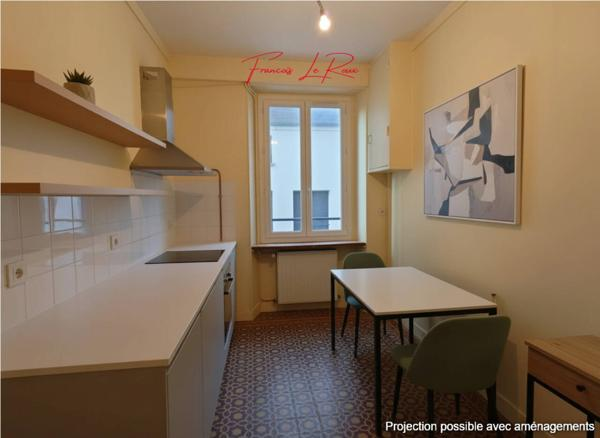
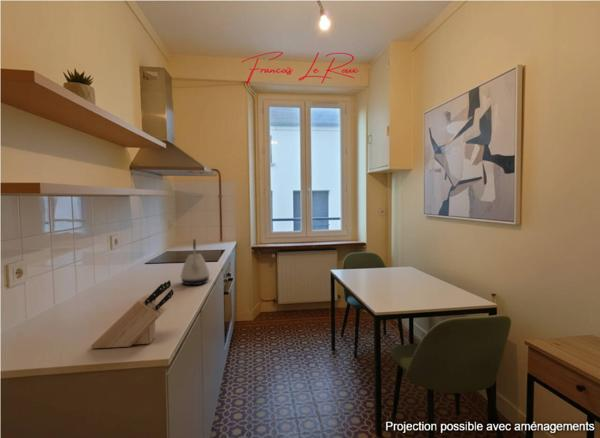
+ kettle [179,238,211,286]
+ knife block [90,279,175,349]
